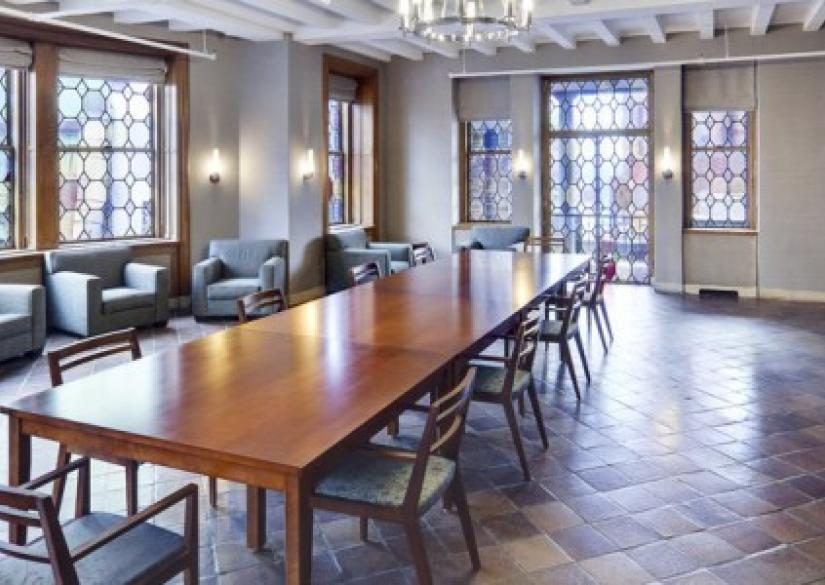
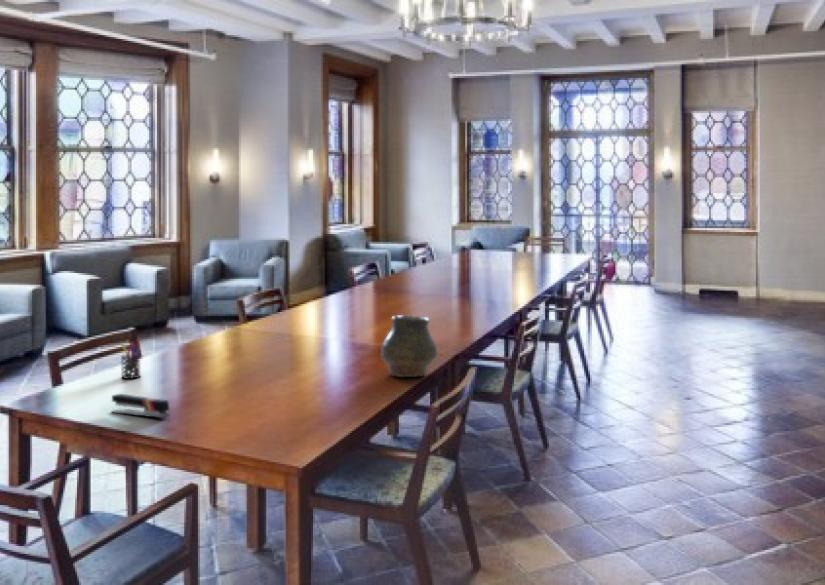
+ stapler [110,393,171,419]
+ vase [380,314,439,378]
+ pen holder [120,339,142,380]
